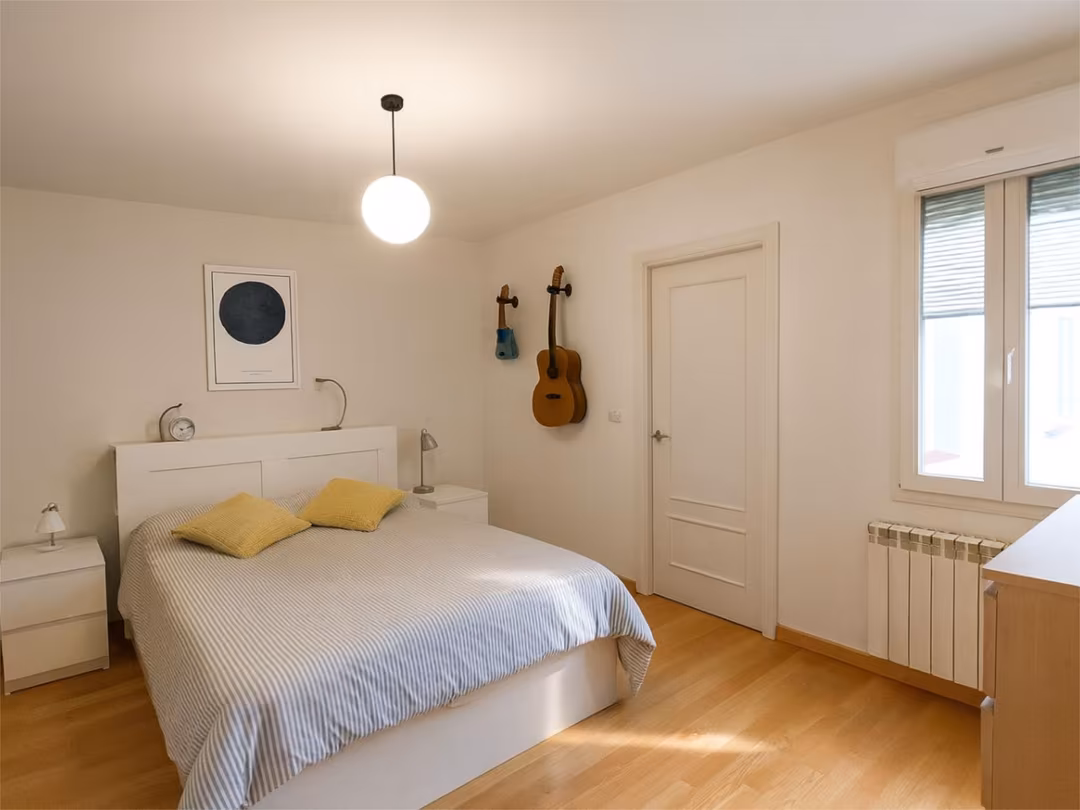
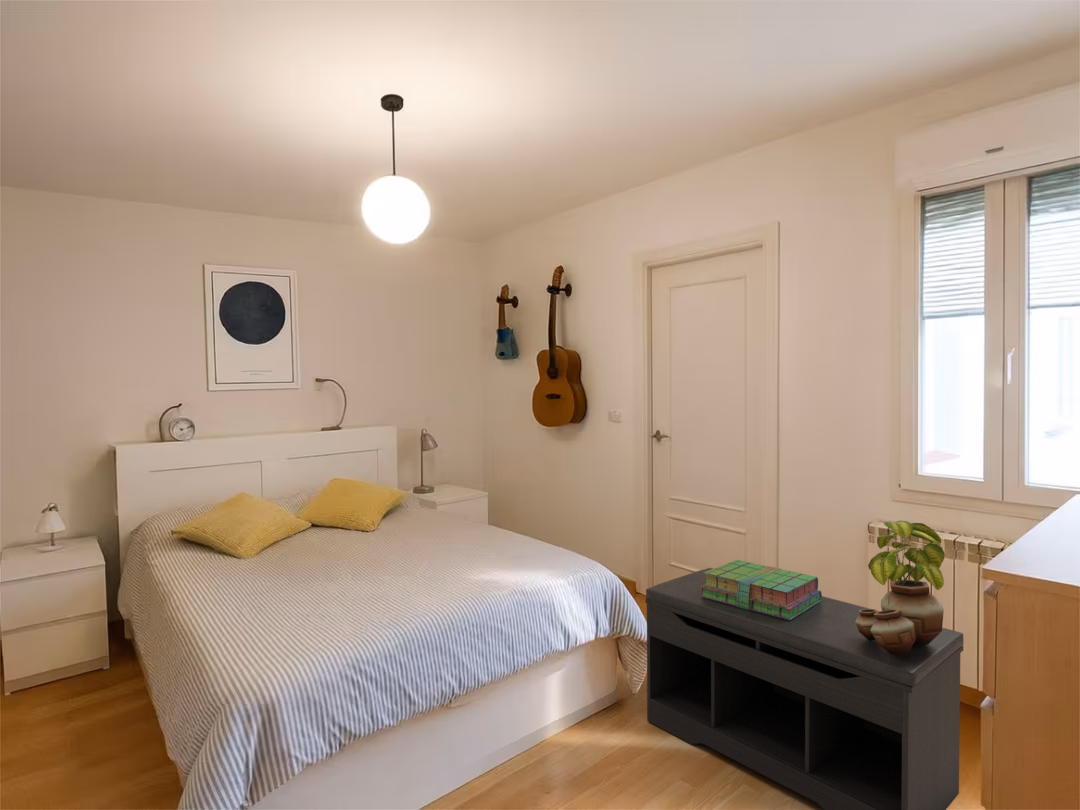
+ stack of books [700,559,823,620]
+ bench [644,567,965,810]
+ potted plant [856,520,946,655]
